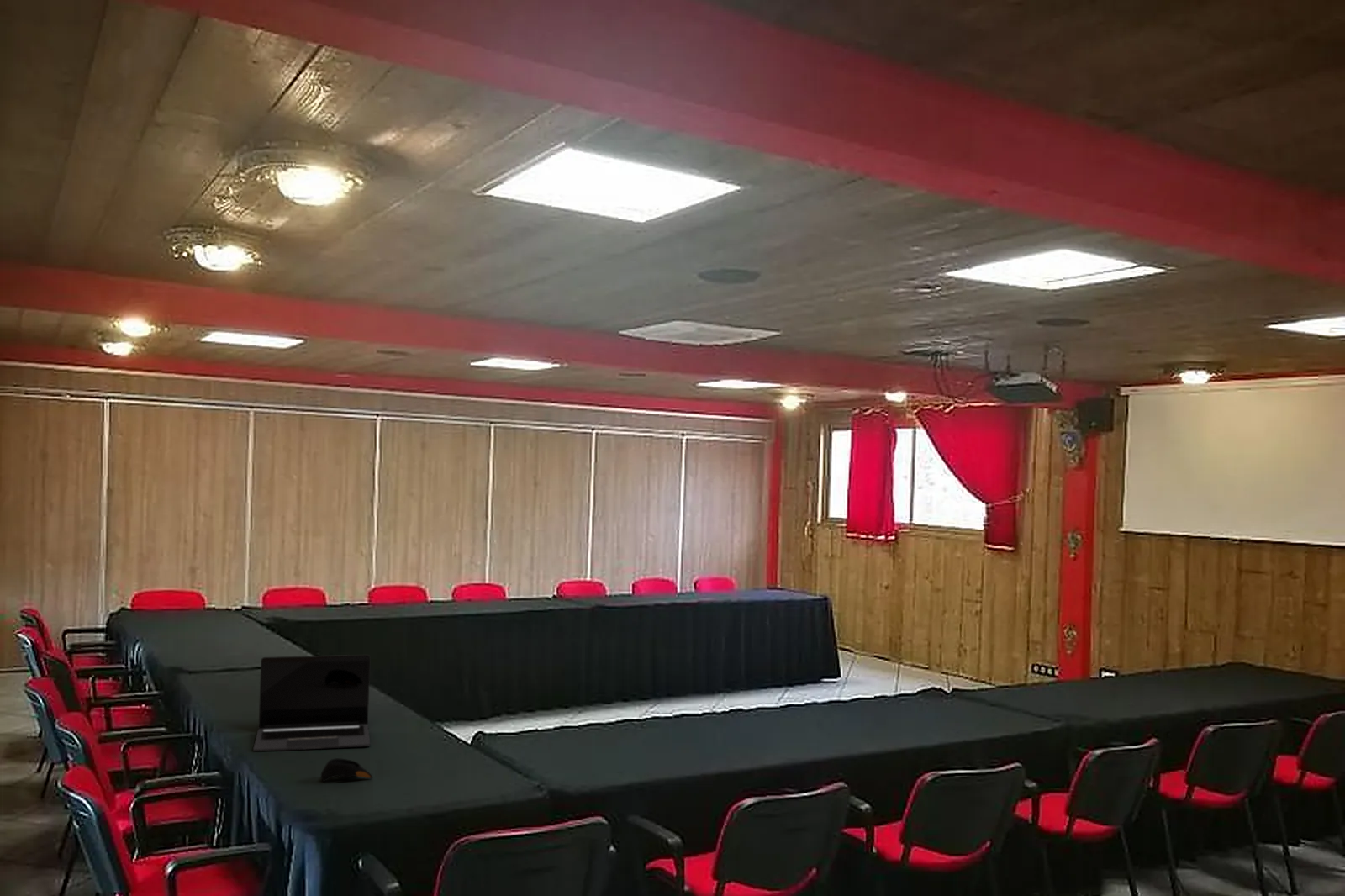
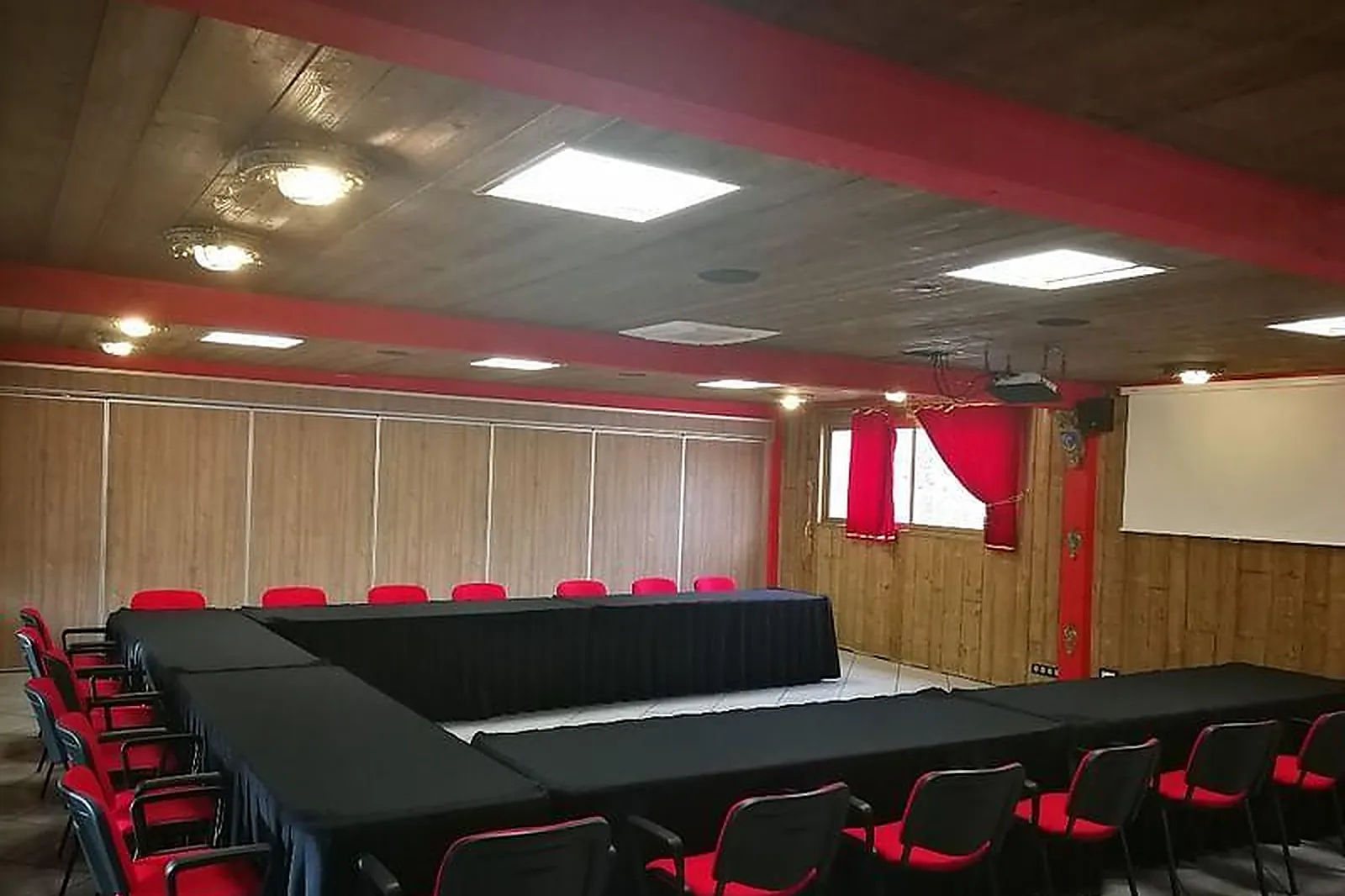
- hat [320,757,373,783]
- laptop [252,654,371,752]
